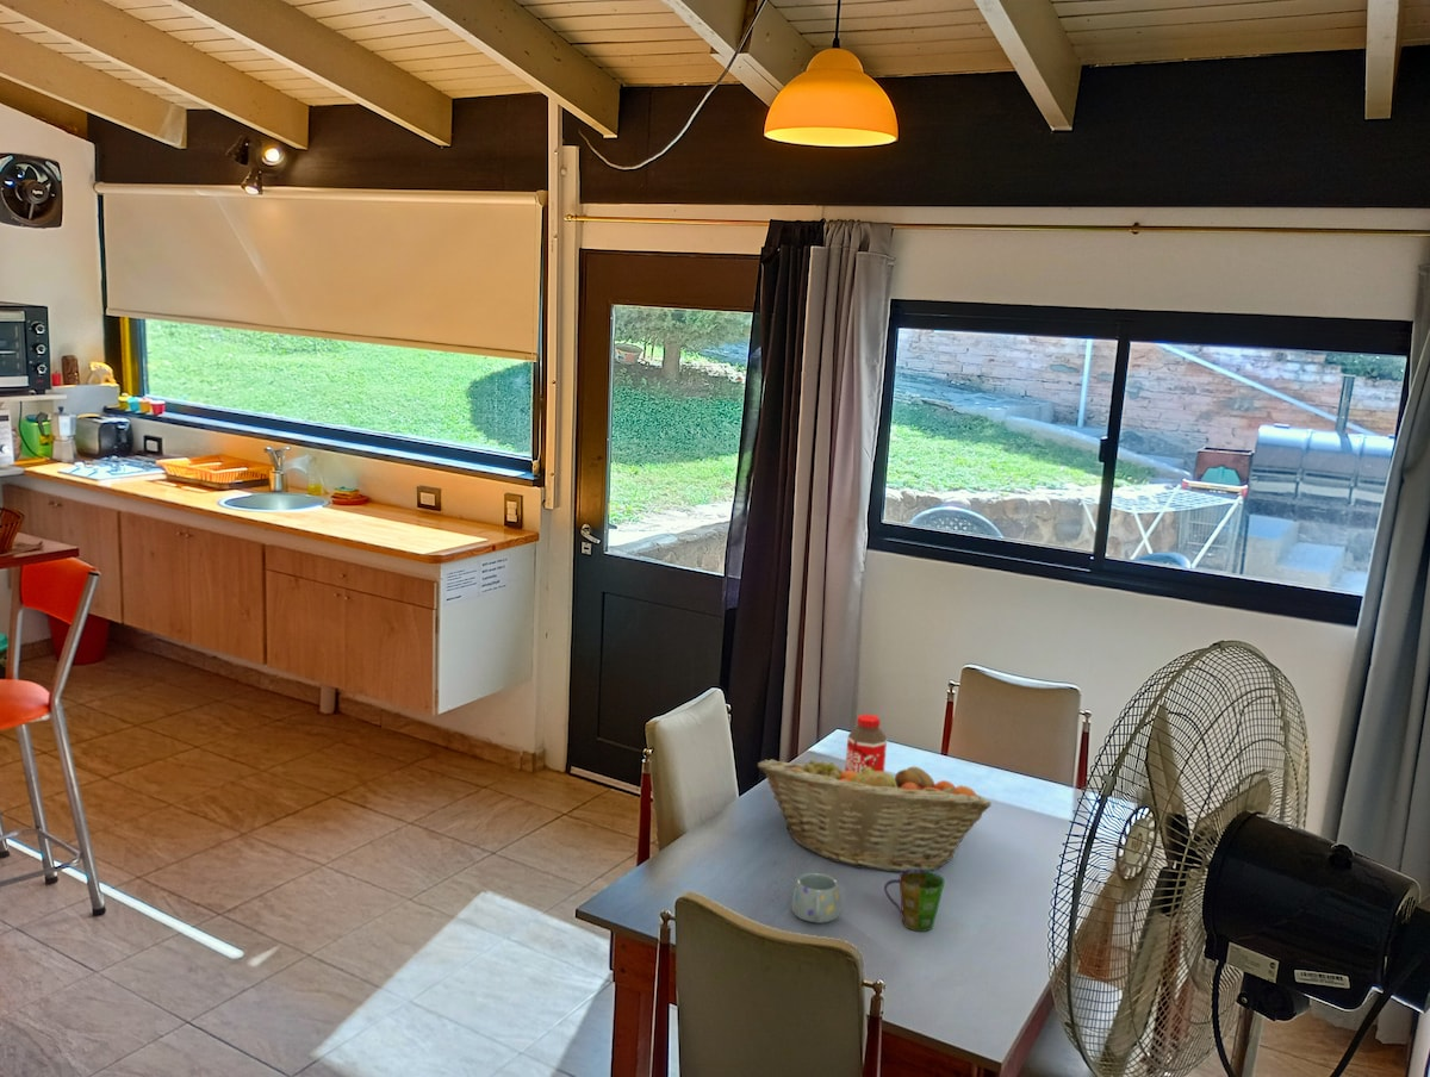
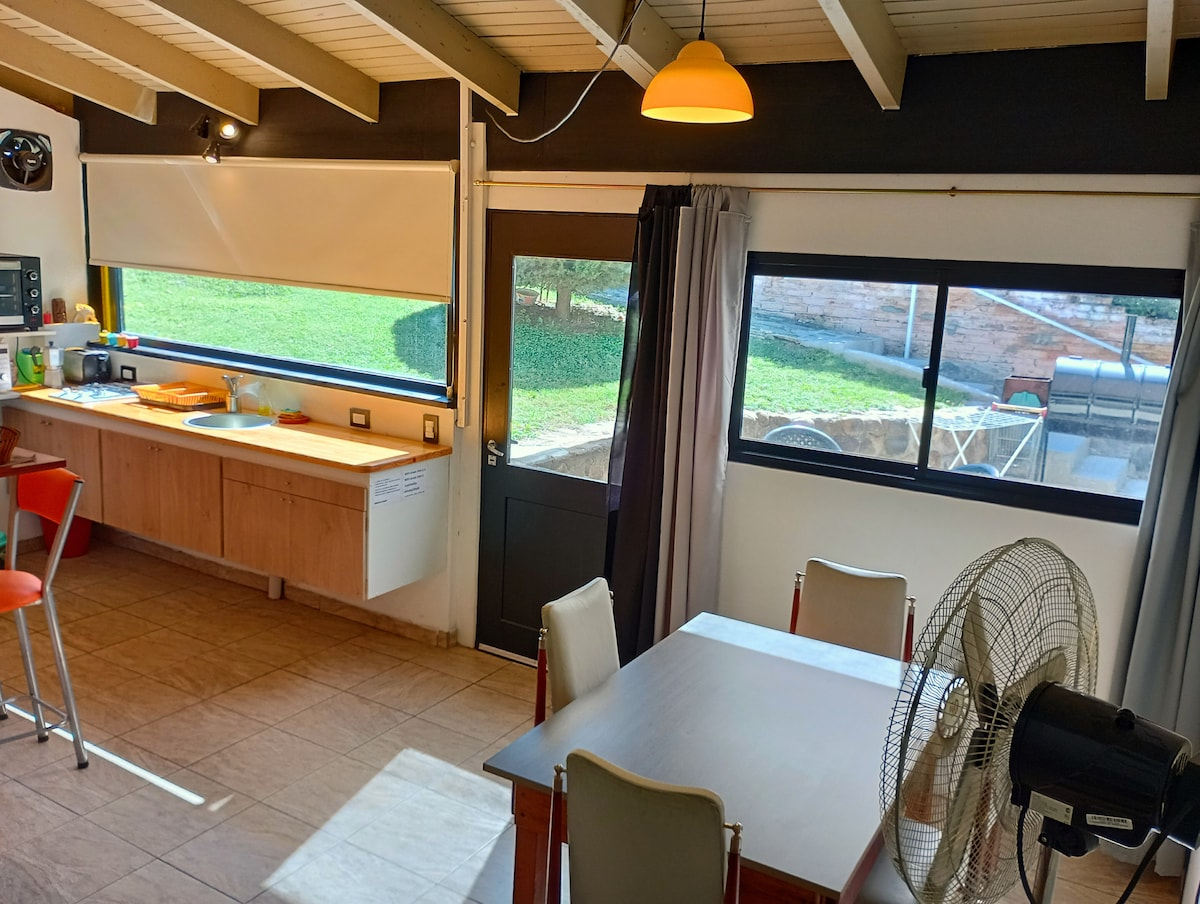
- bottle [844,714,888,773]
- fruit basket [757,755,993,873]
- mug [790,872,843,925]
- cup [883,869,946,933]
